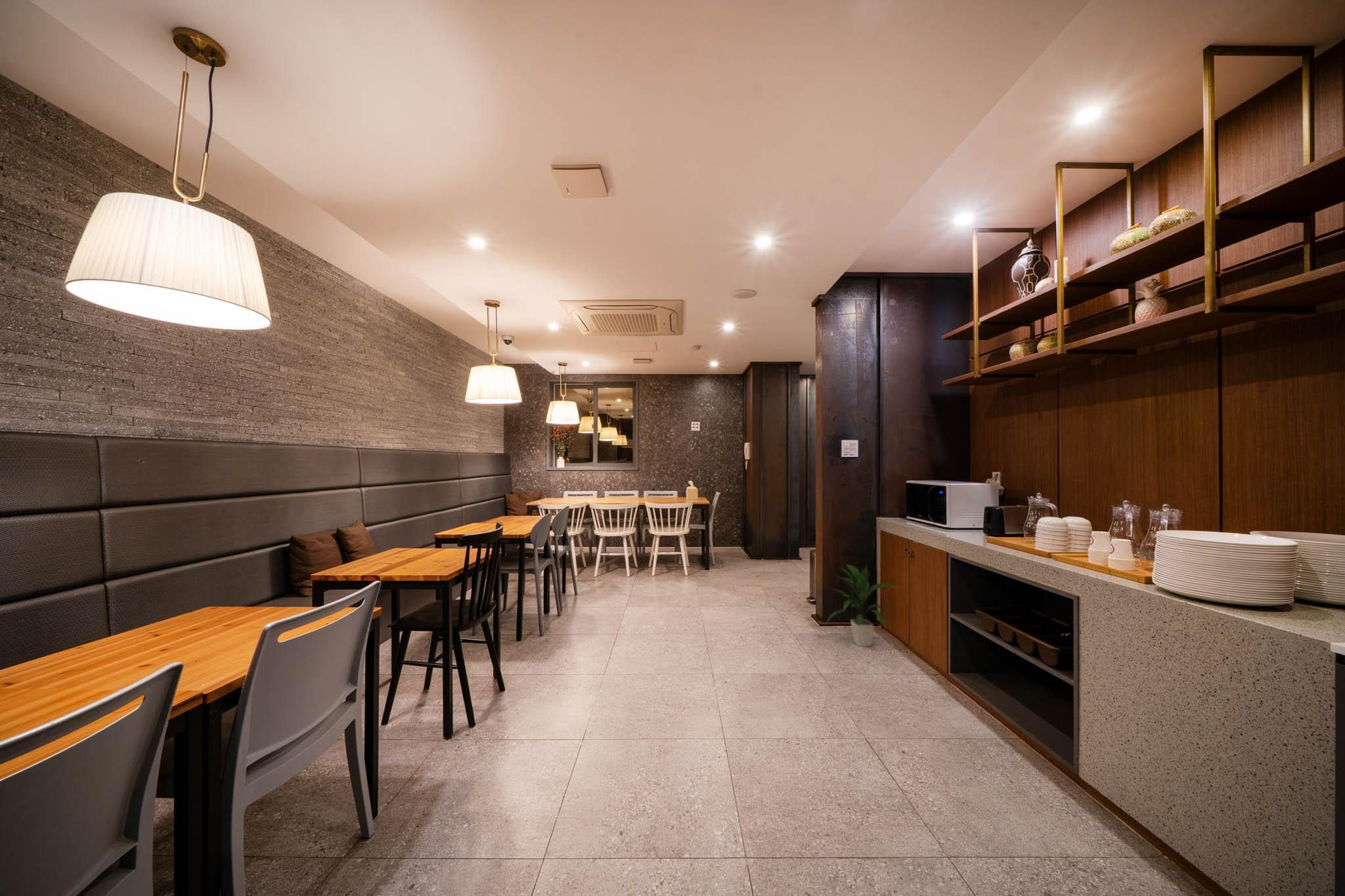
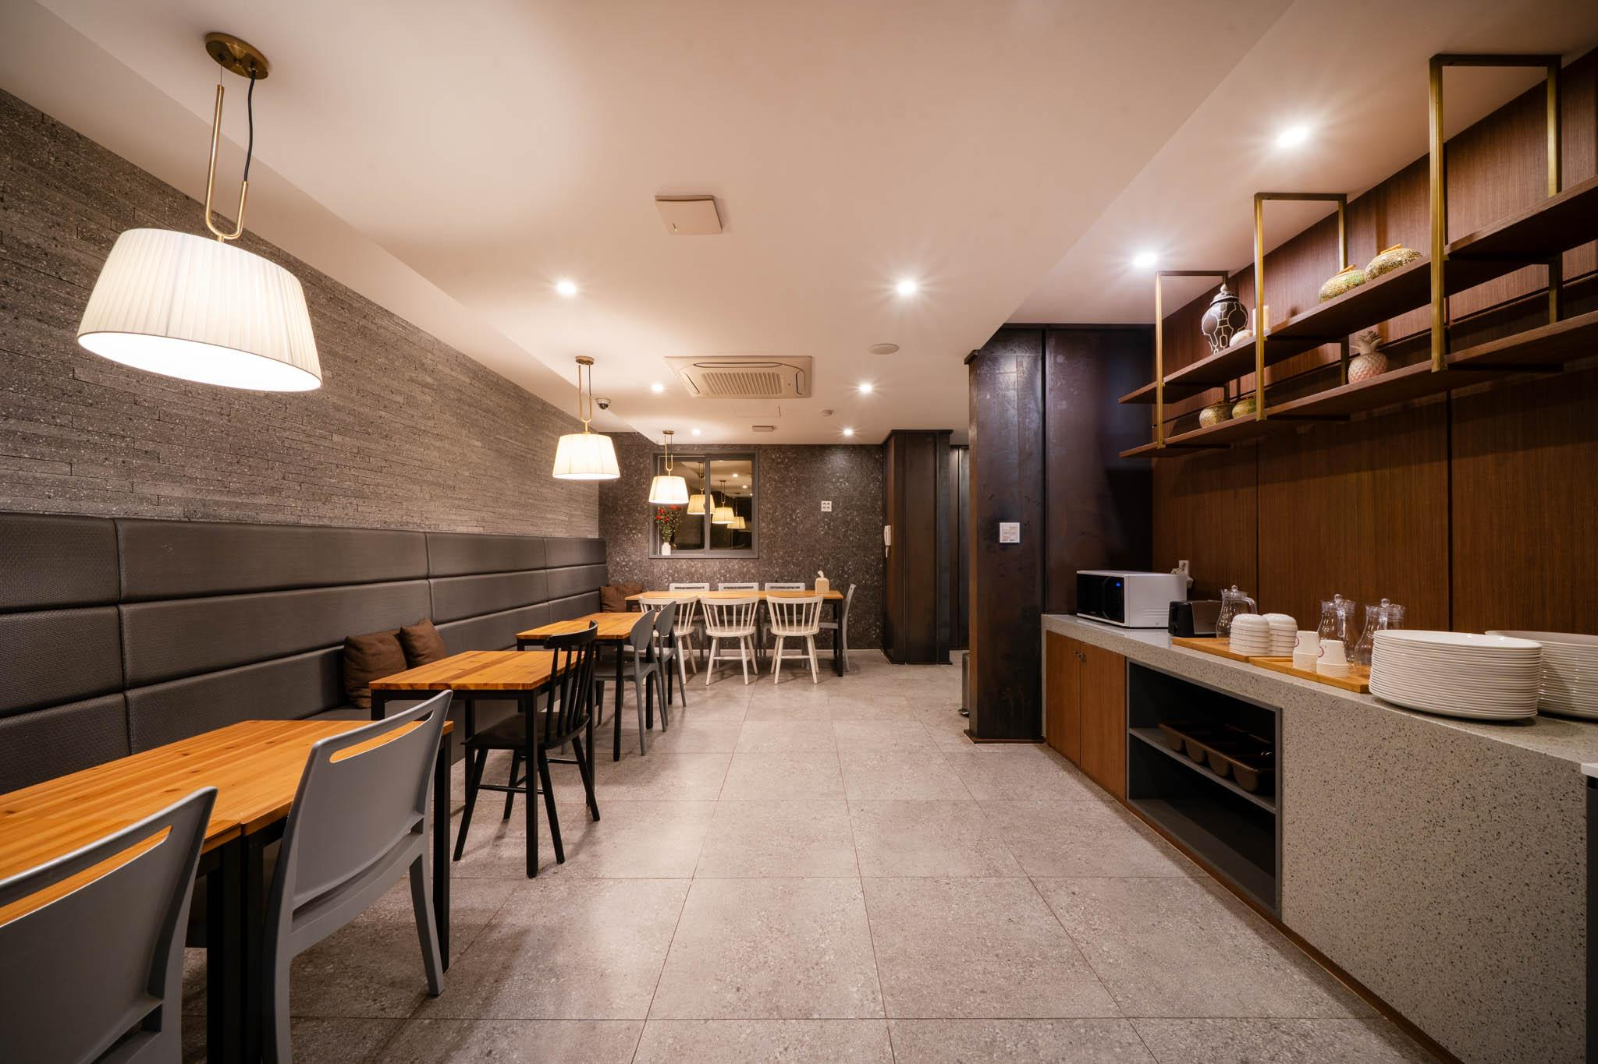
- indoor plant [825,564,896,647]
